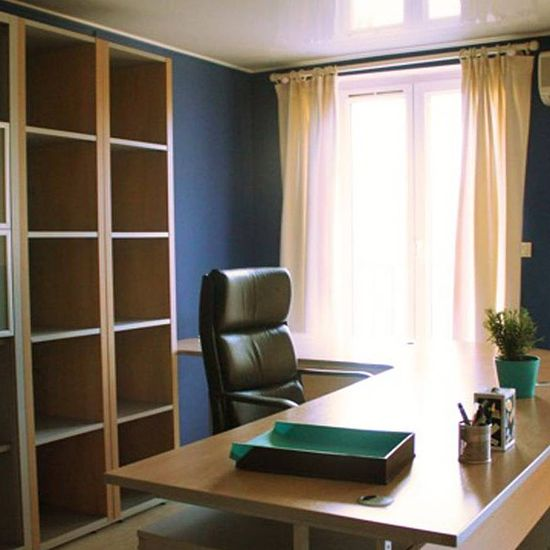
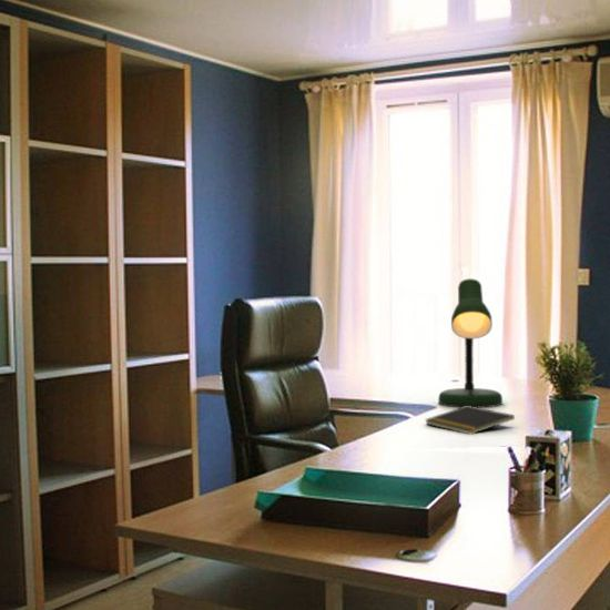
+ notepad [424,406,516,435]
+ desk lamp [437,277,504,408]
